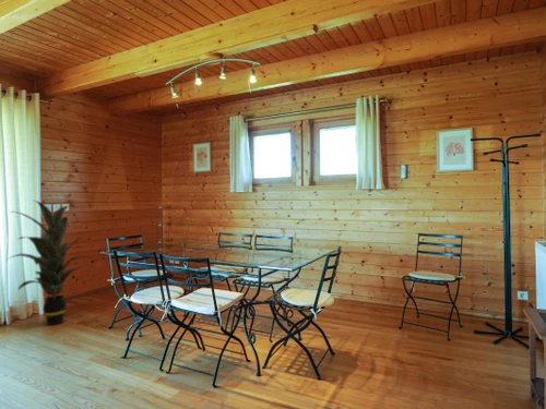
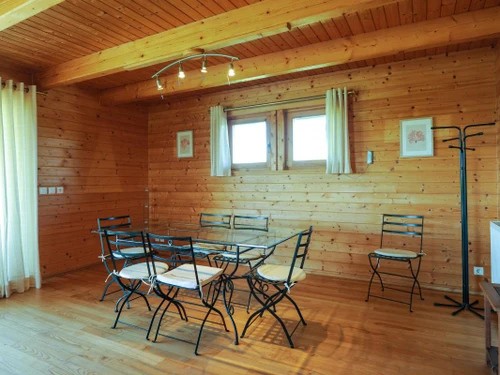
- indoor plant [8,199,95,326]
